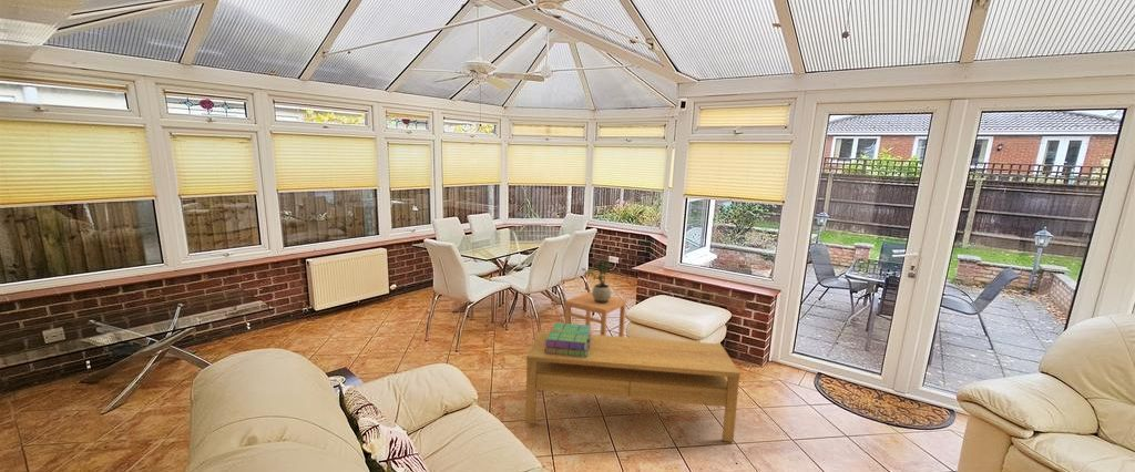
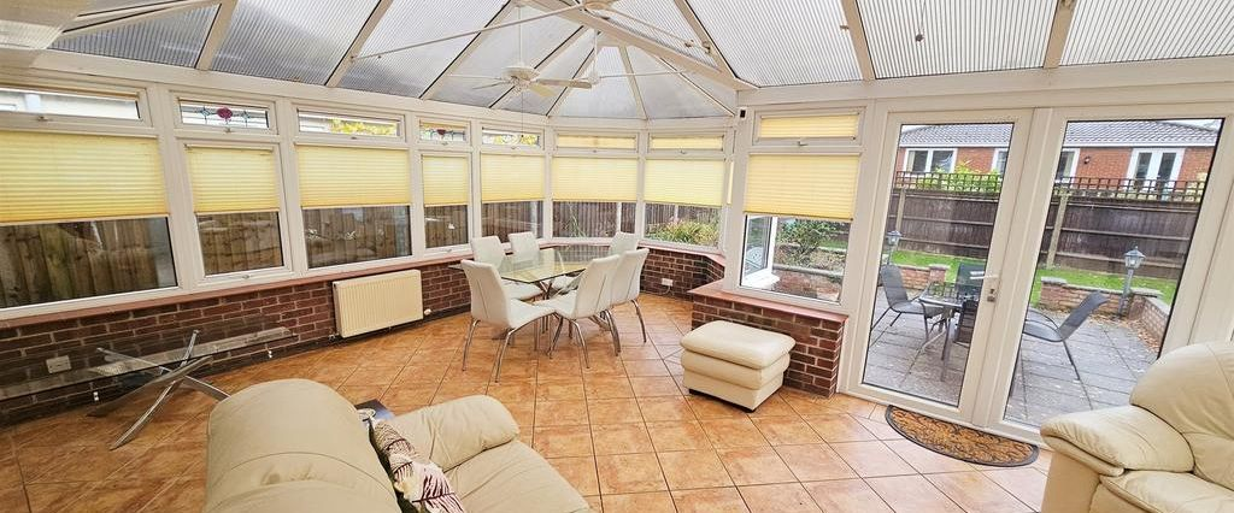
- coffee table [524,329,742,443]
- side table [564,291,628,337]
- stack of books [544,321,592,358]
- potted plant [581,256,613,304]
